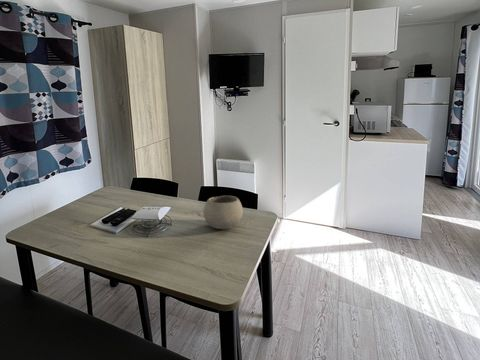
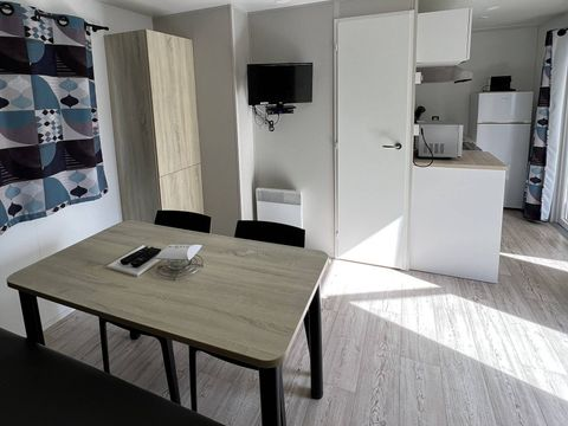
- bowl [202,195,244,230]
